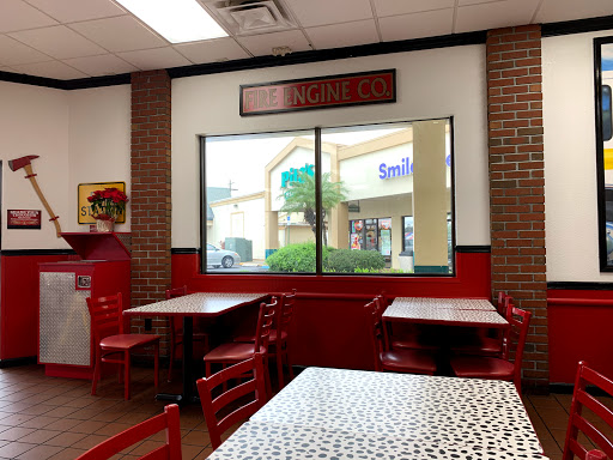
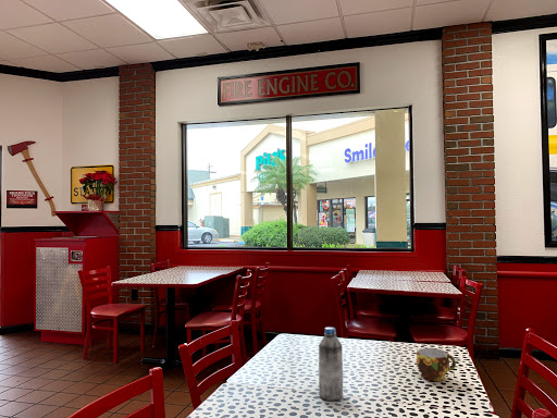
+ water bottle [318,325,344,402]
+ cup [416,347,457,382]
